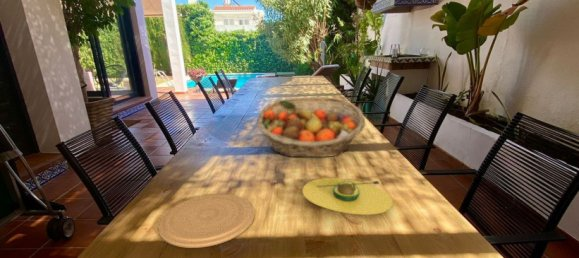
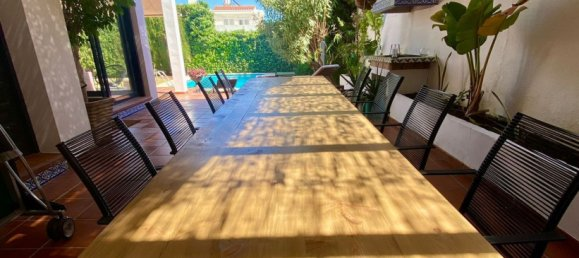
- plate [157,193,256,249]
- avocado [302,177,394,216]
- fruit basket [256,96,366,158]
